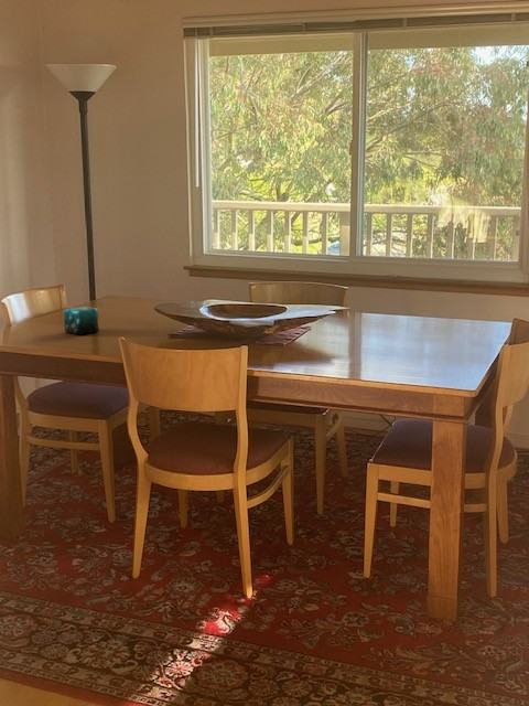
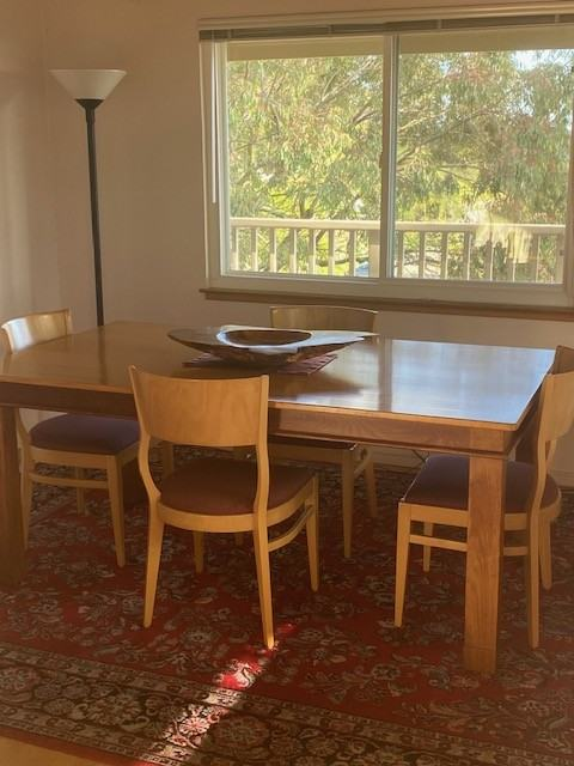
- candle [62,300,100,335]
